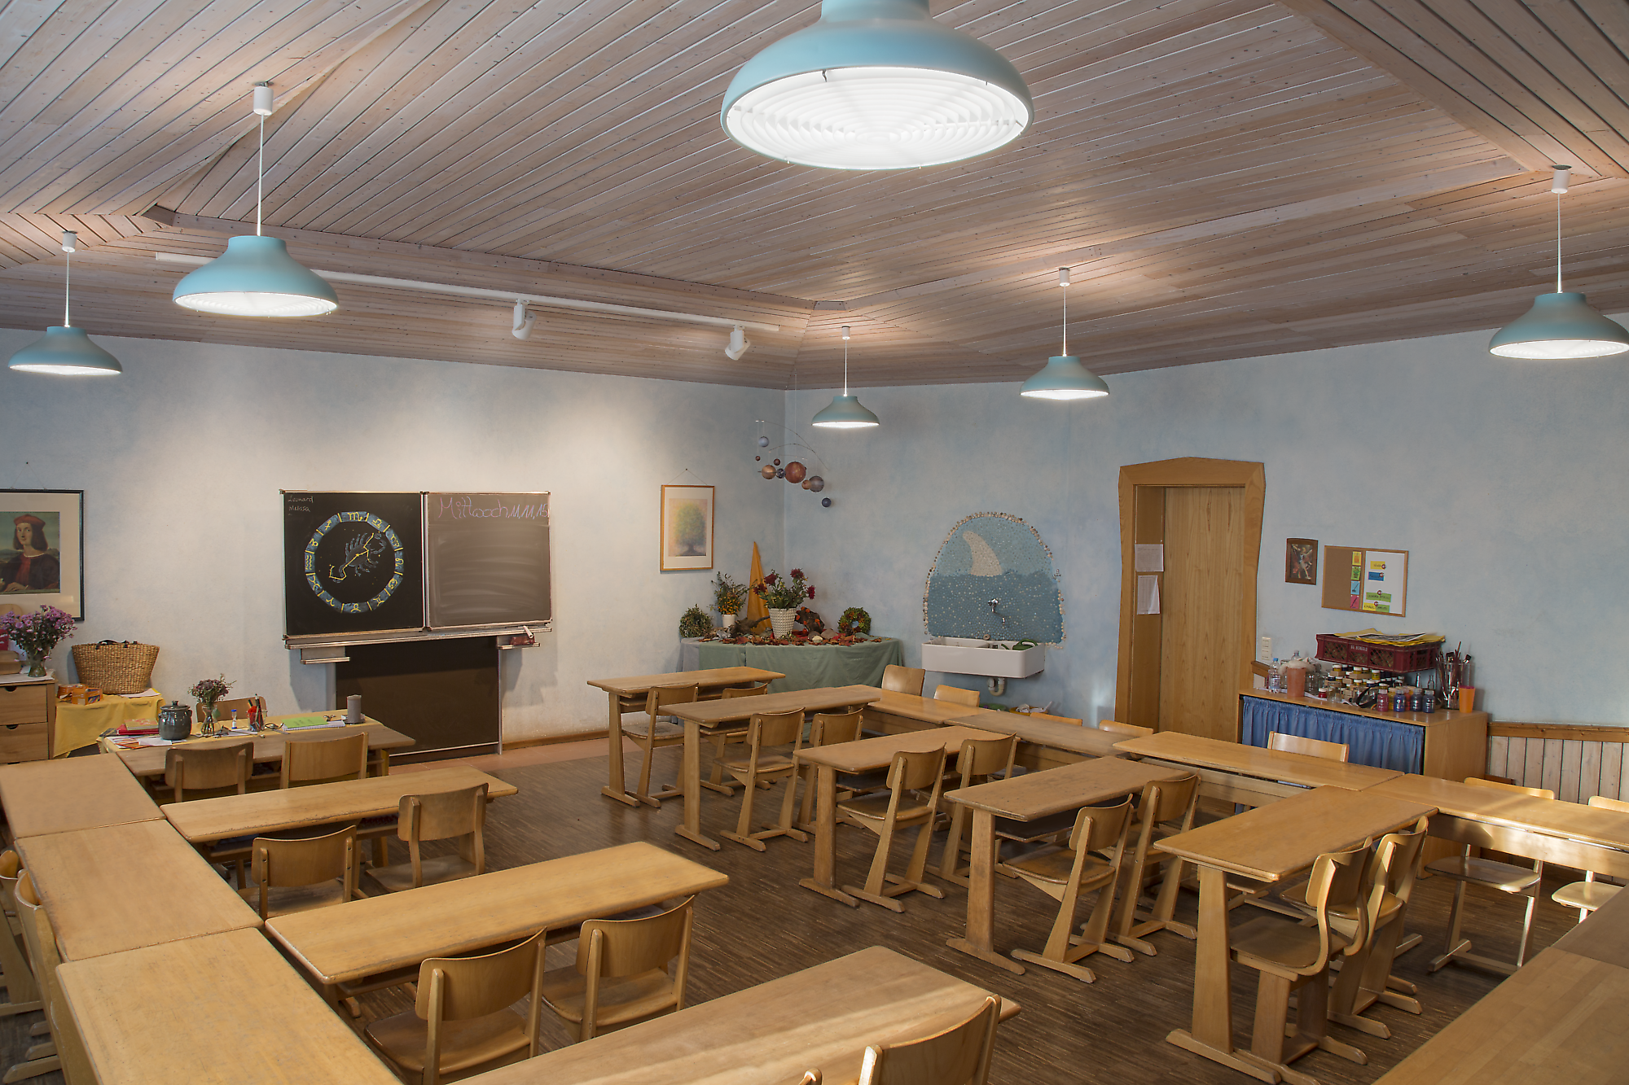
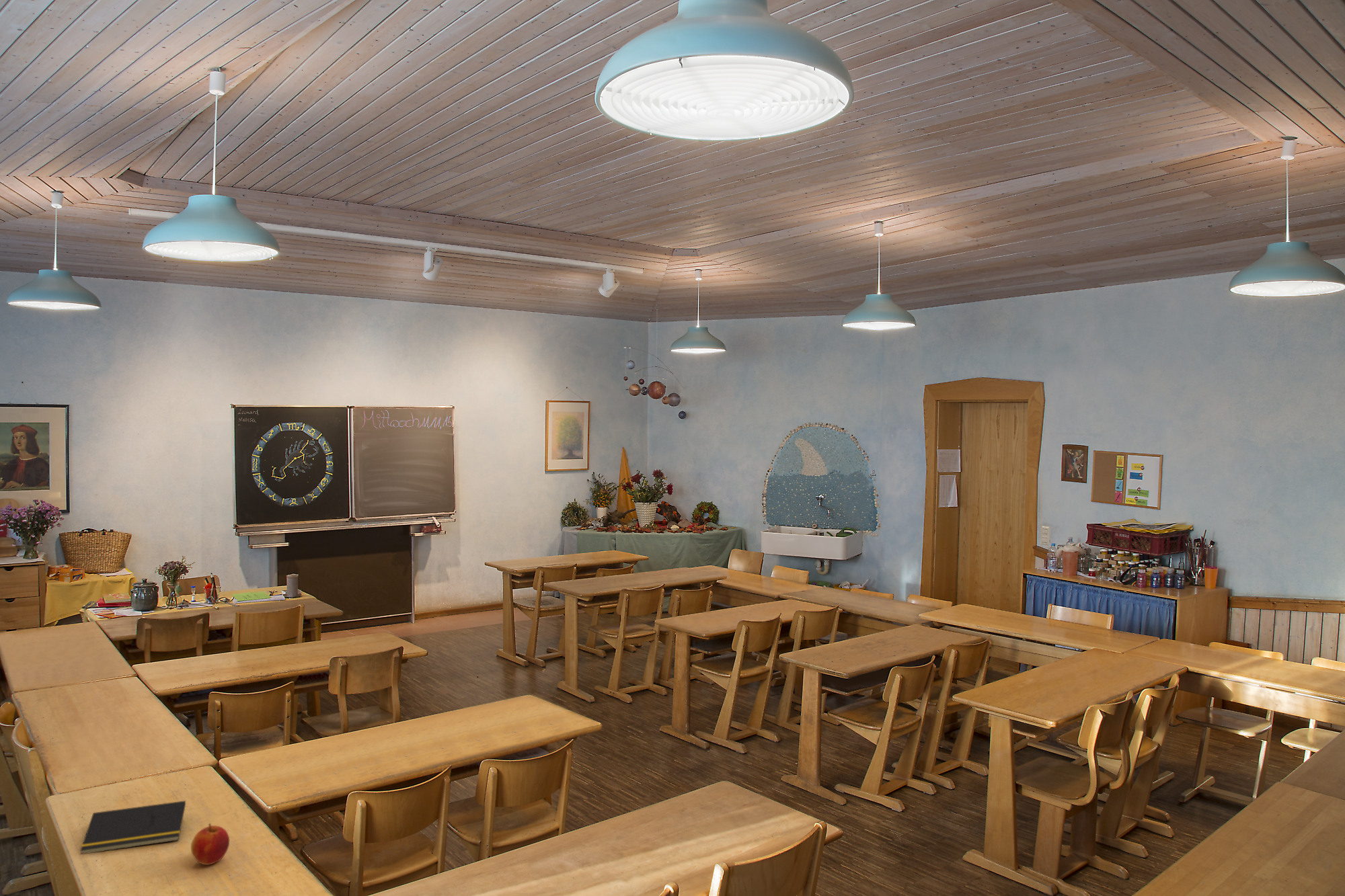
+ apple [190,823,230,866]
+ notepad [79,800,186,855]
